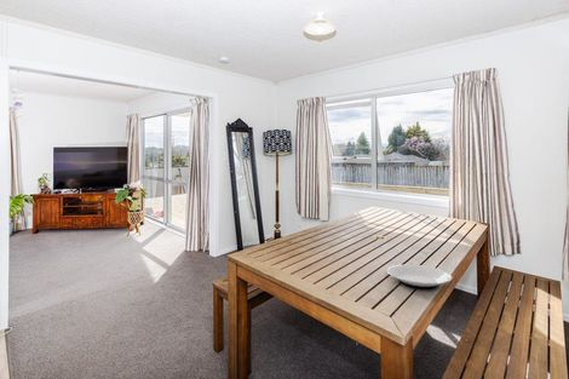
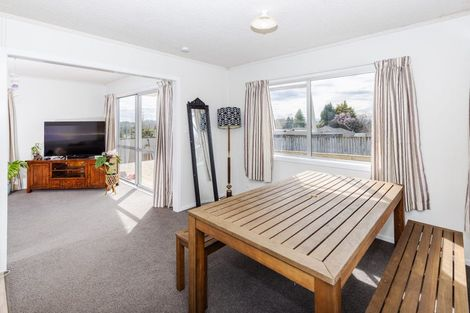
- plate [386,264,453,289]
